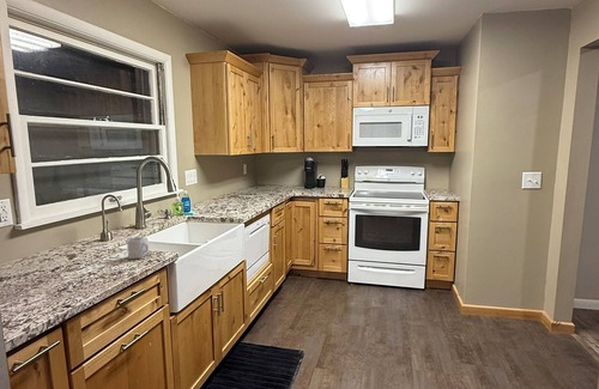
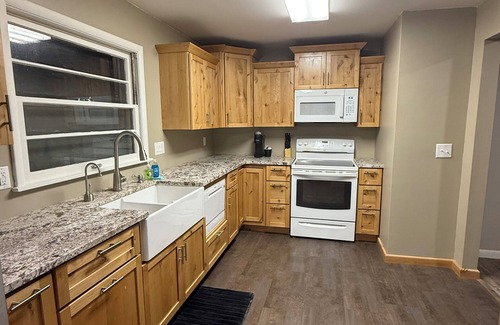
- cup [126,236,150,260]
